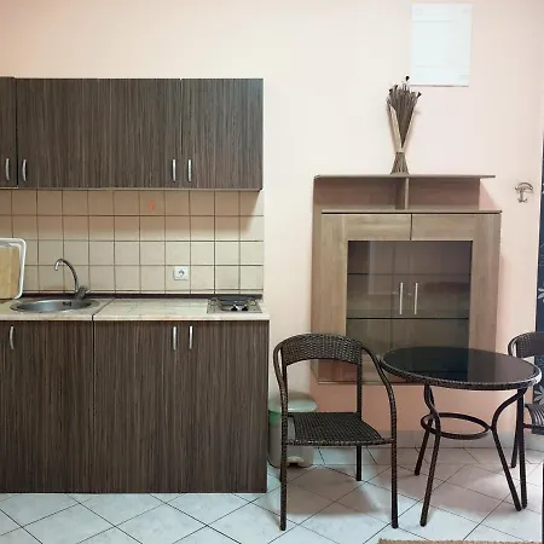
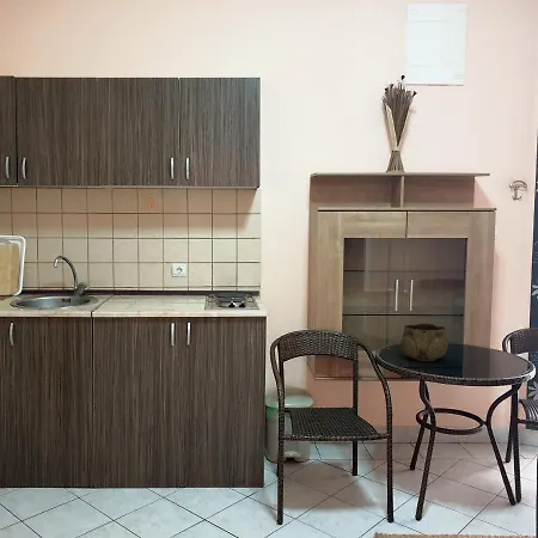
+ decorative bowl [399,323,450,362]
